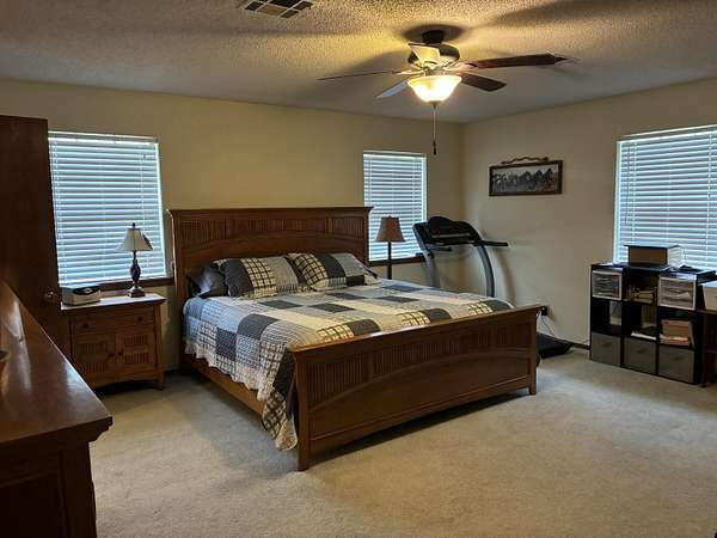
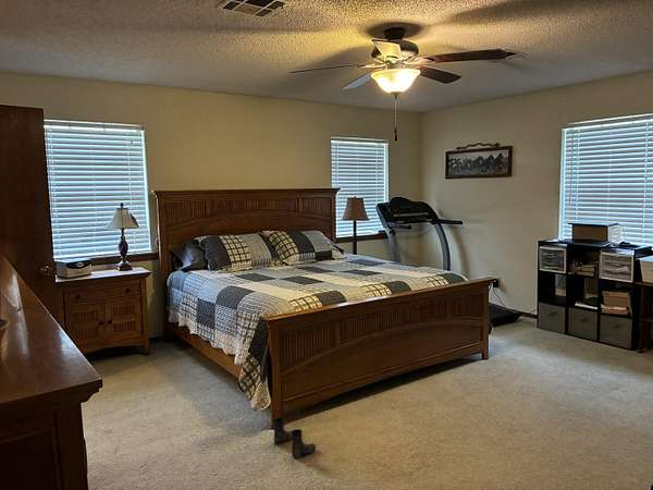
+ boots [272,416,317,458]
